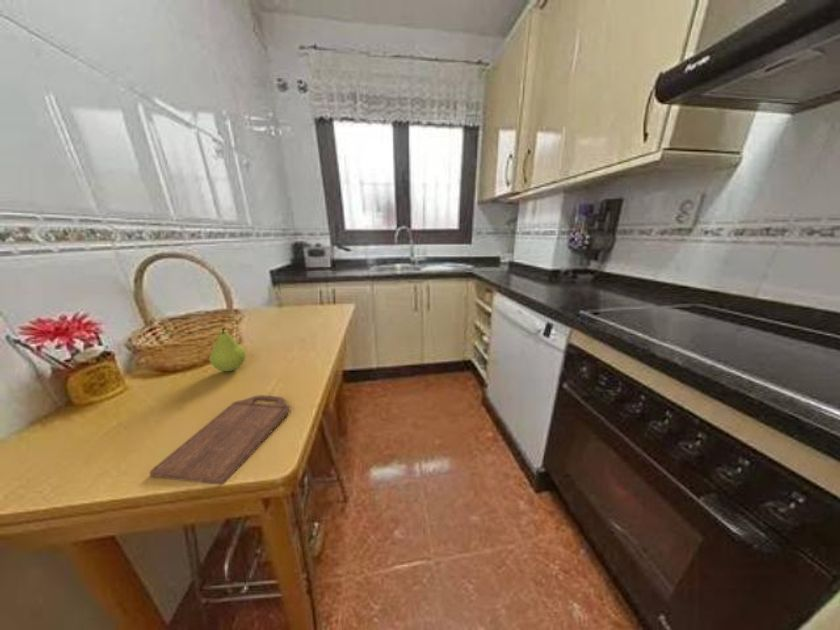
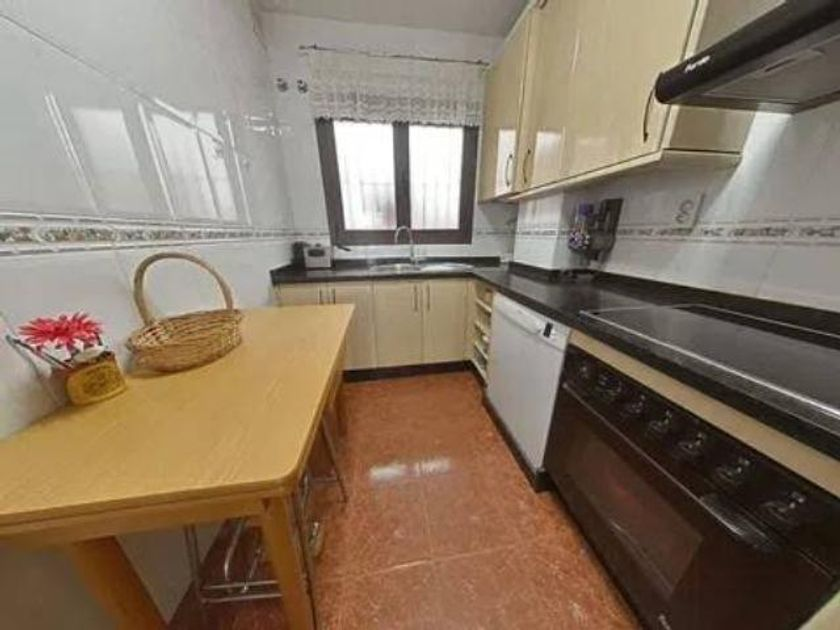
- cutting board [149,394,291,486]
- fruit [208,326,247,372]
